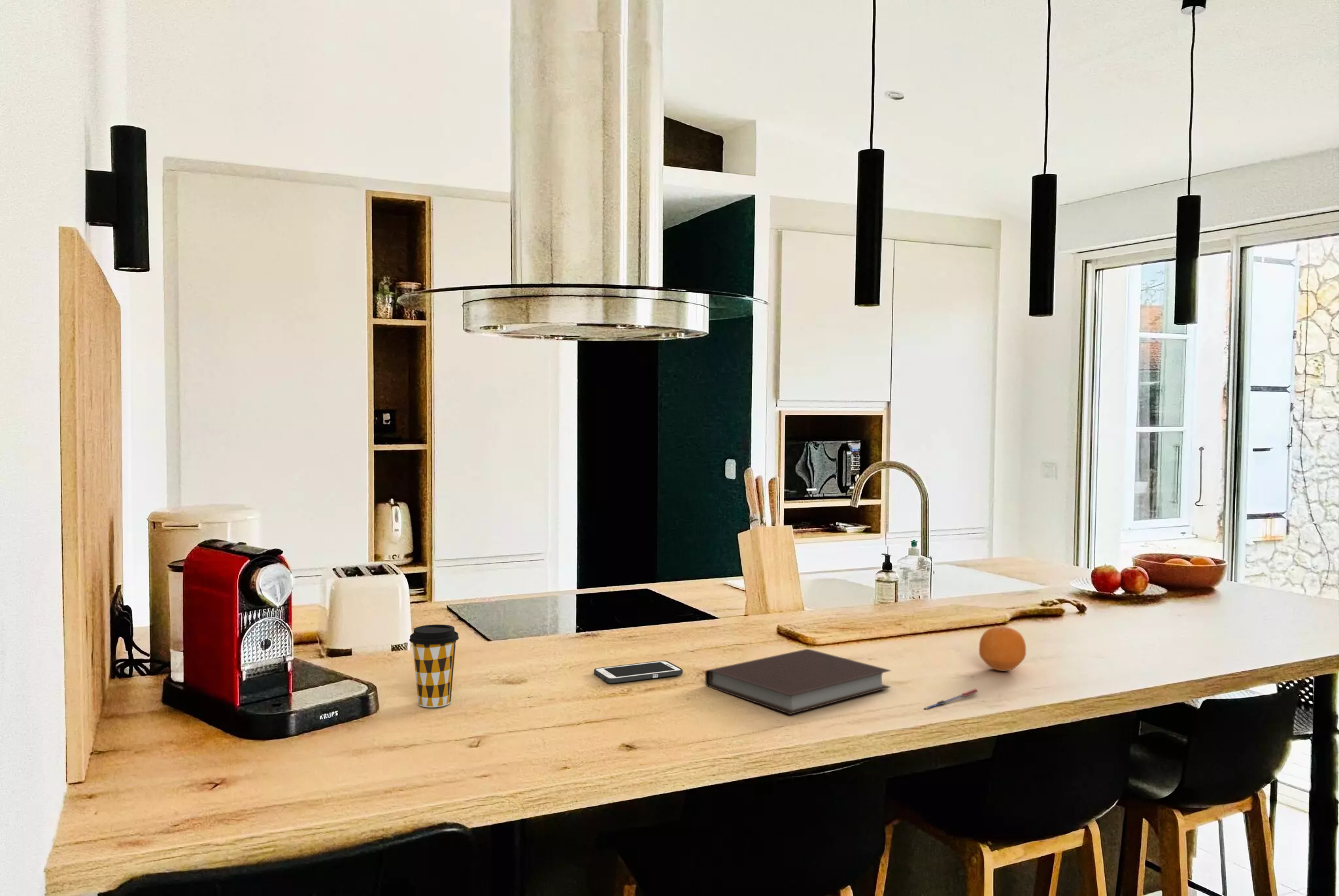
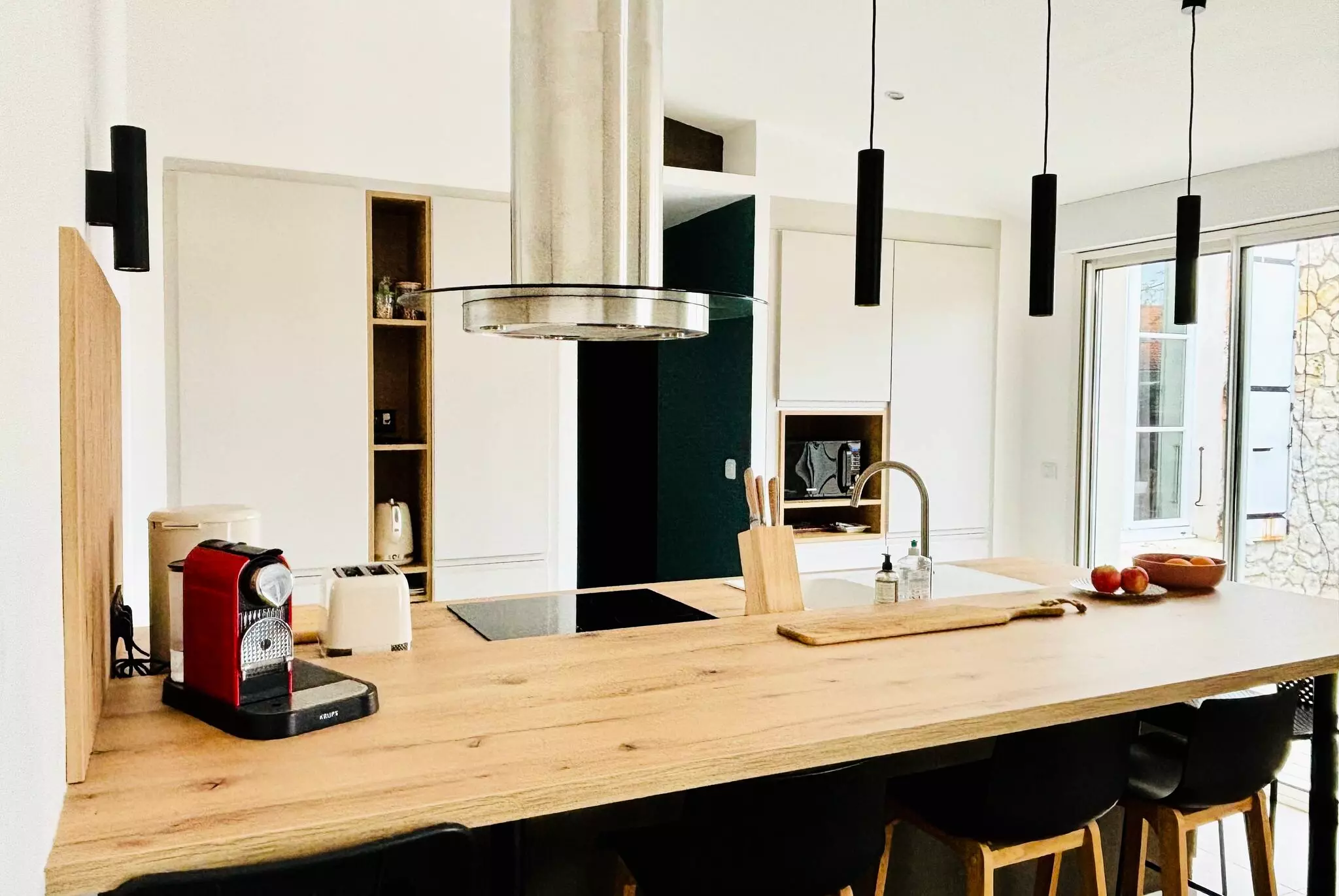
- cell phone [594,660,683,684]
- notebook [705,648,892,715]
- fruit [978,625,1026,672]
- pen [923,688,979,710]
- coffee cup [409,624,460,708]
